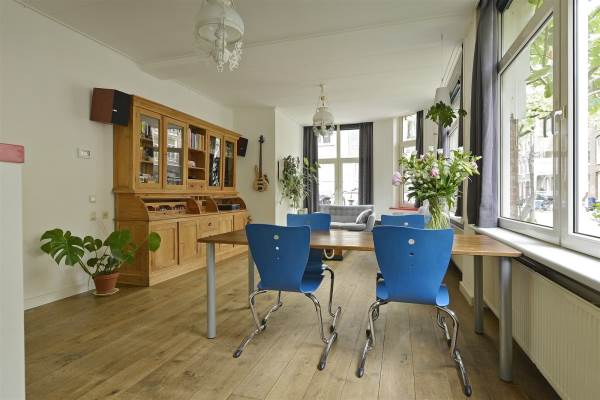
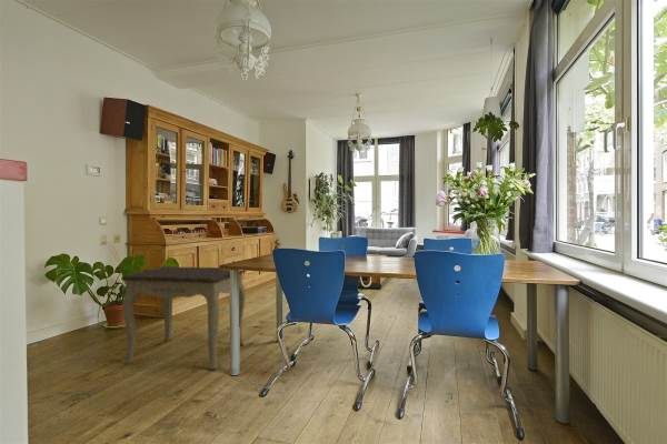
+ side table [120,265,247,371]
